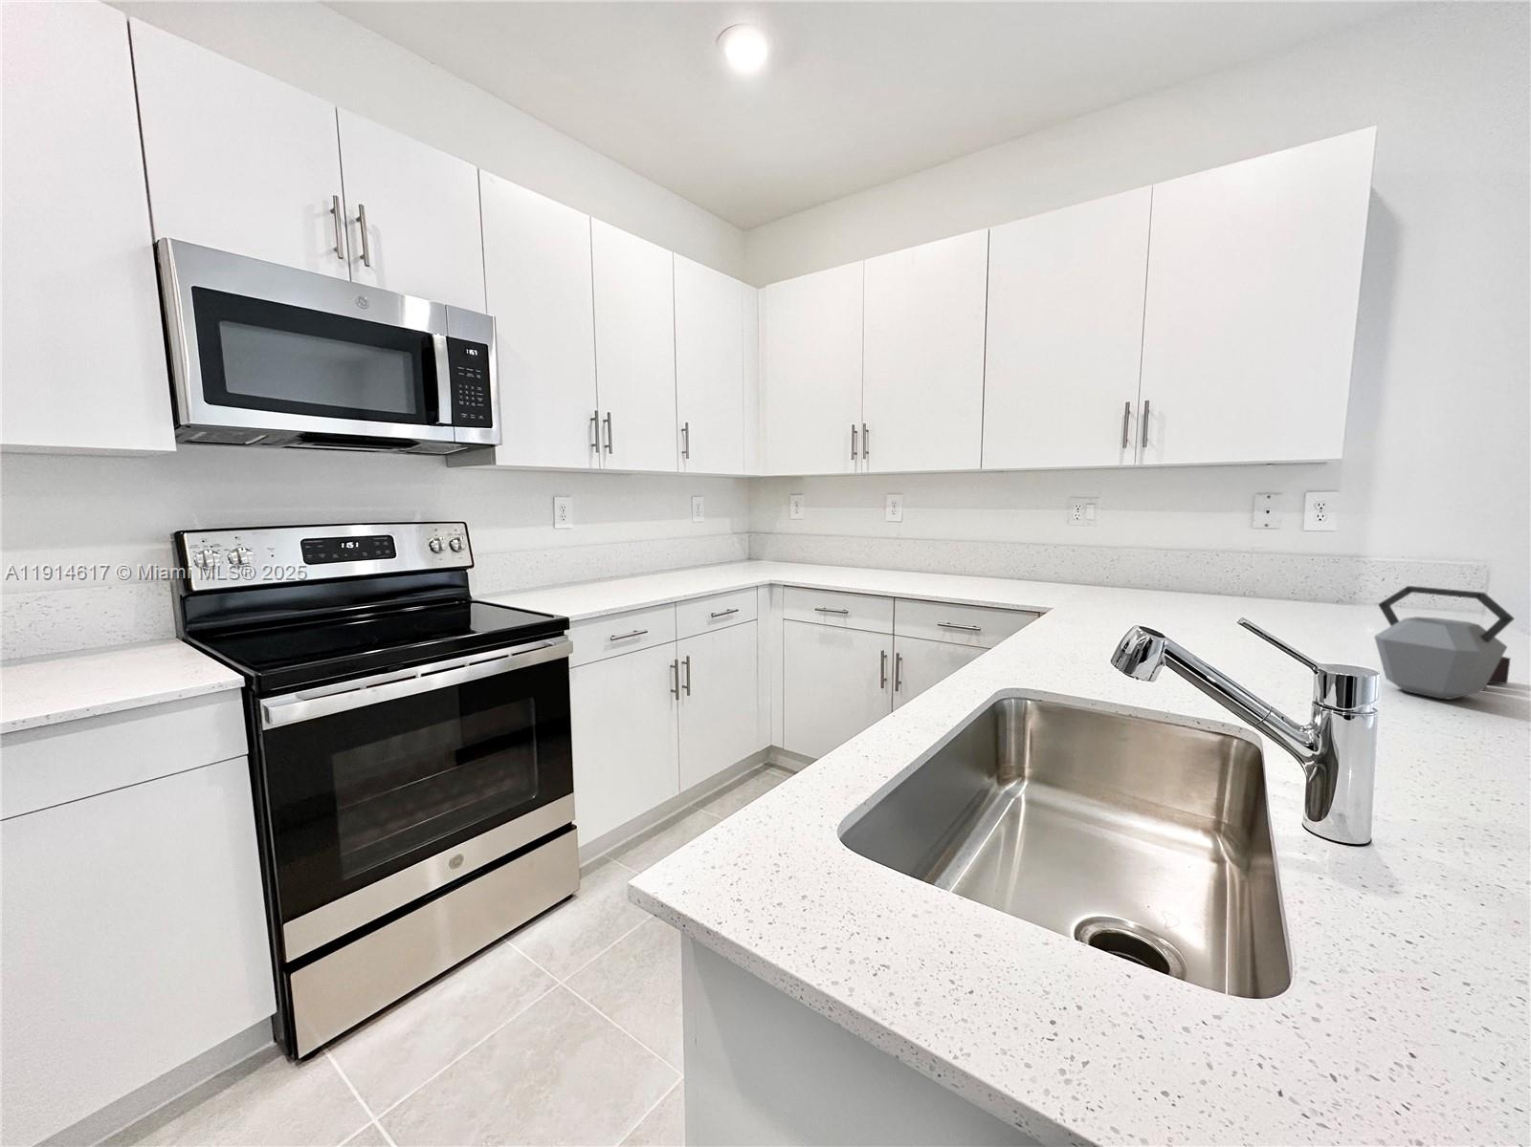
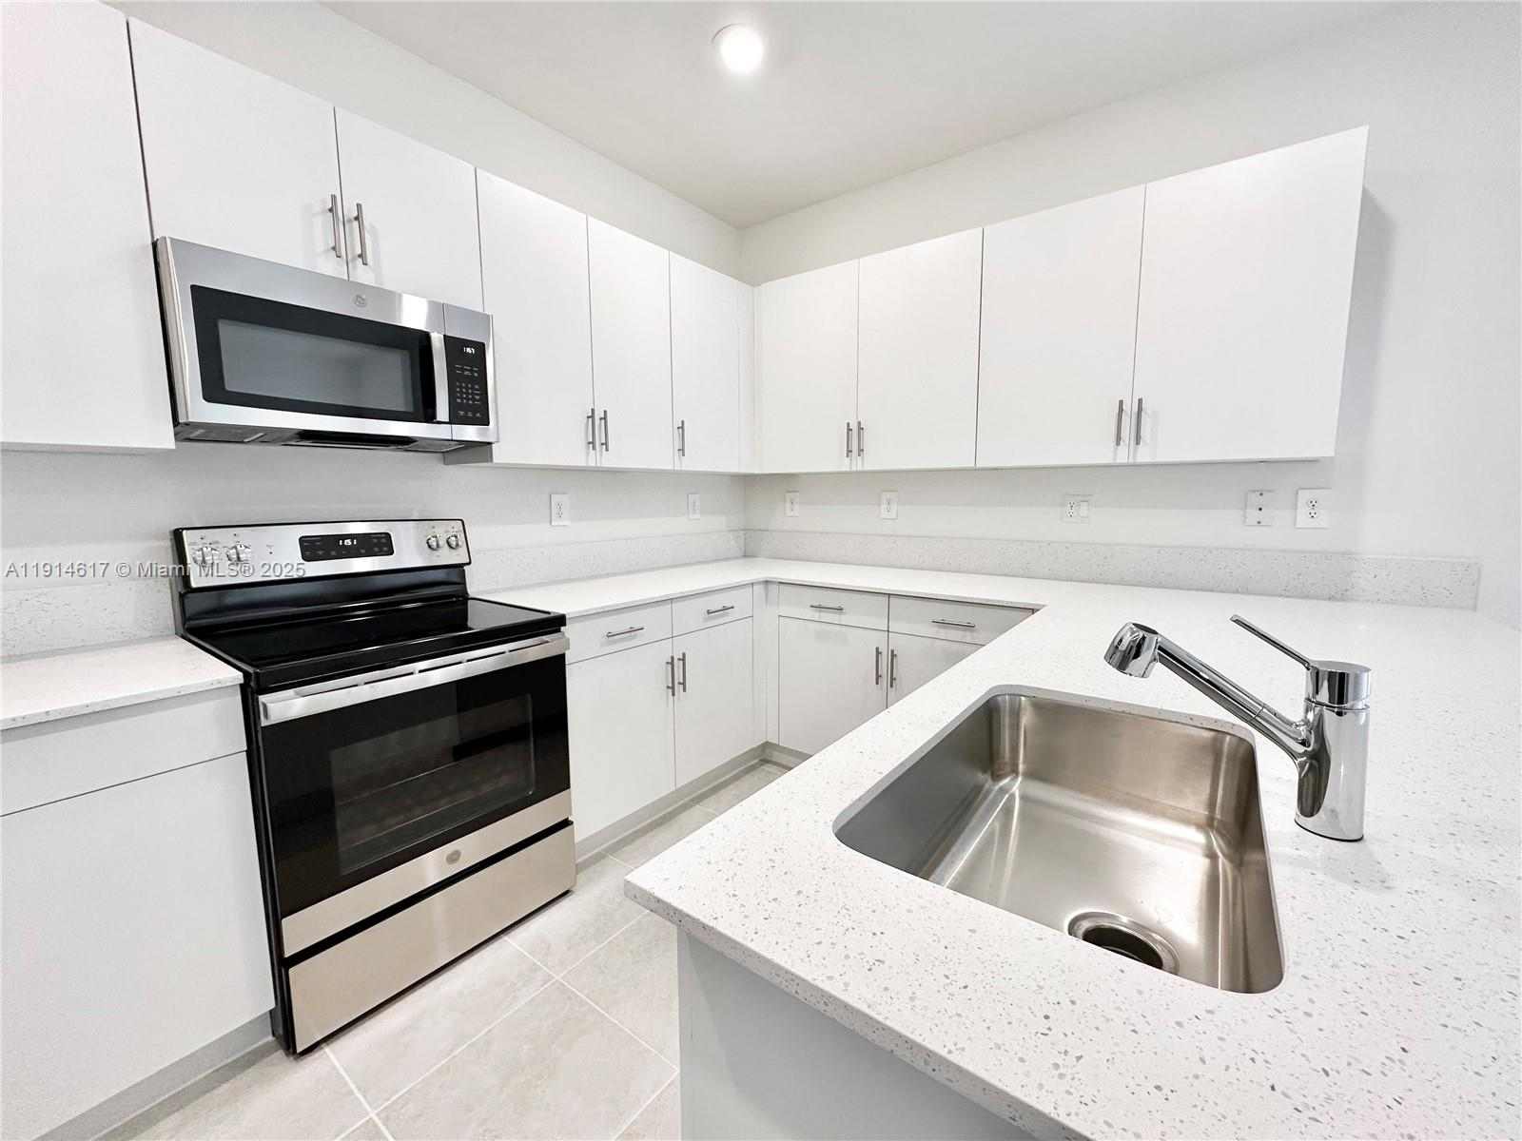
- kettle [1373,586,1515,701]
